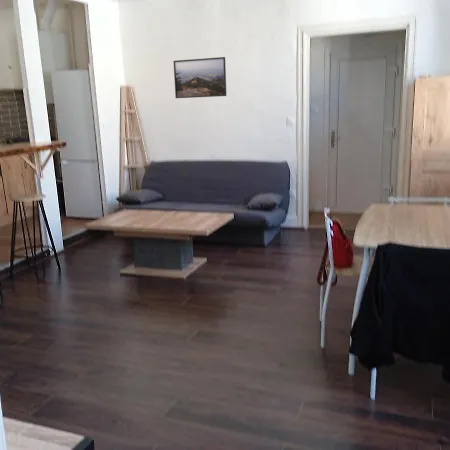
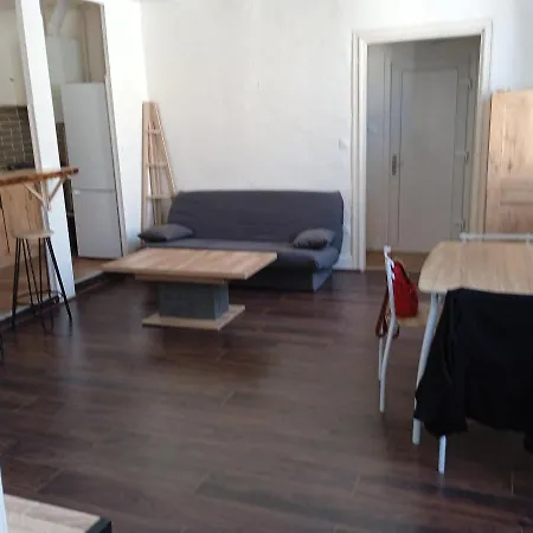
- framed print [173,56,227,99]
